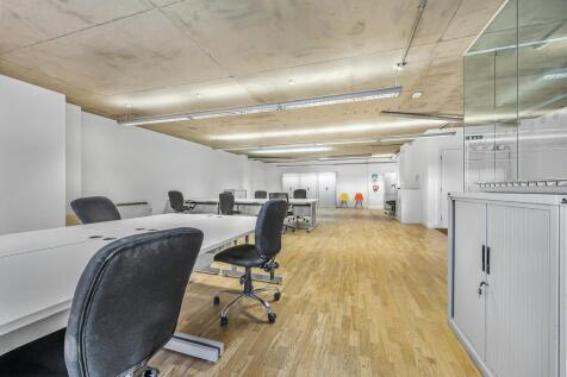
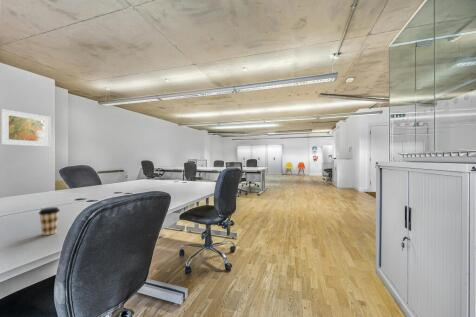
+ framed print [0,108,52,148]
+ coffee cup [37,206,61,236]
